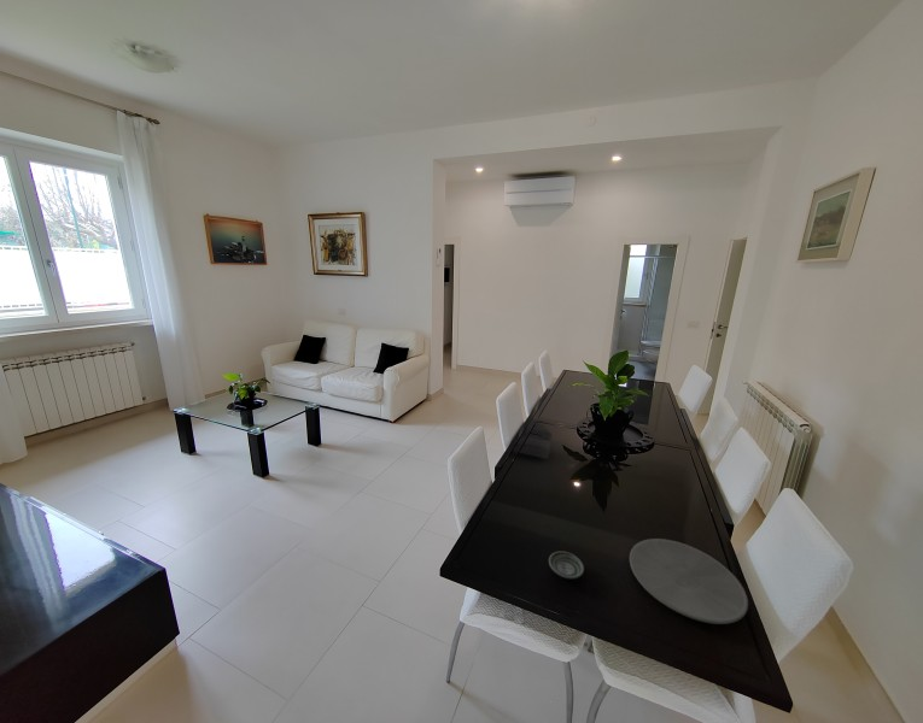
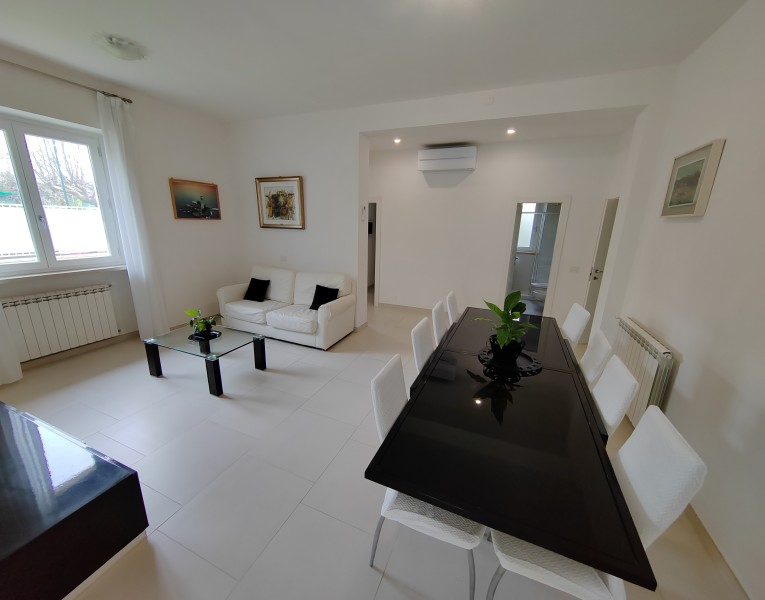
- saucer [548,551,585,580]
- plate [629,537,749,625]
